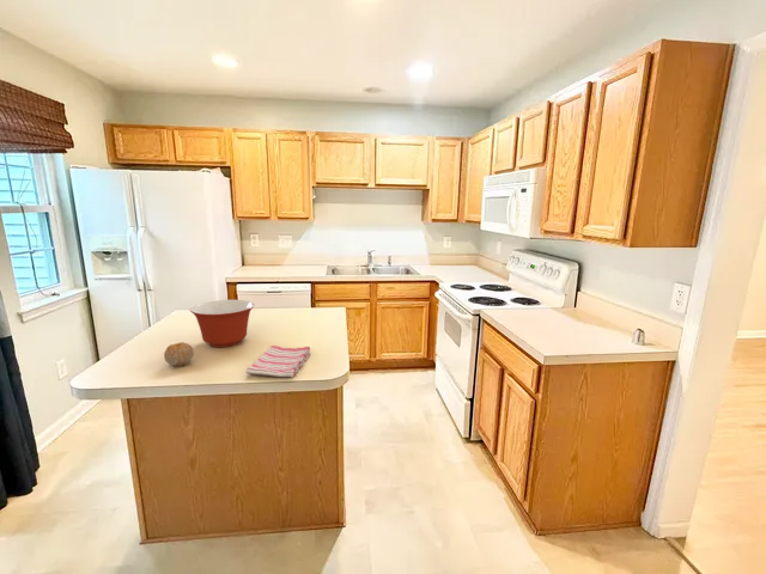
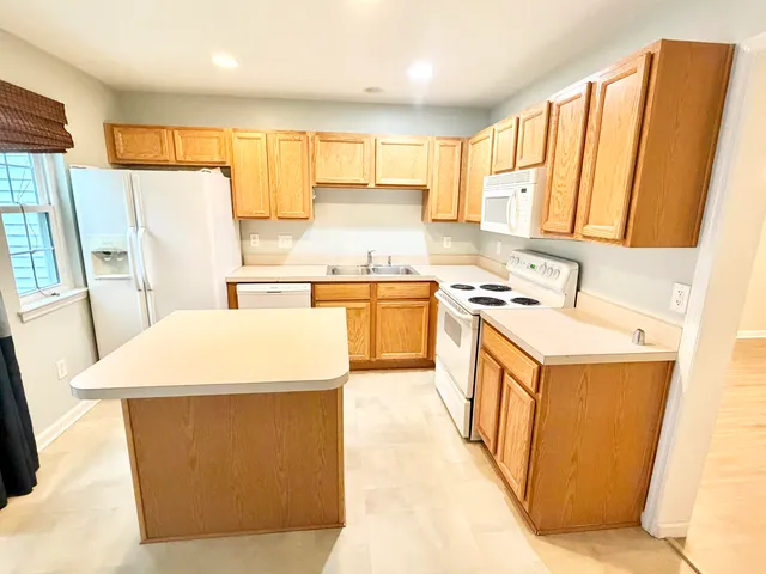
- fruit [163,341,194,367]
- dish towel [245,344,311,379]
- mixing bowl [189,299,255,348]
